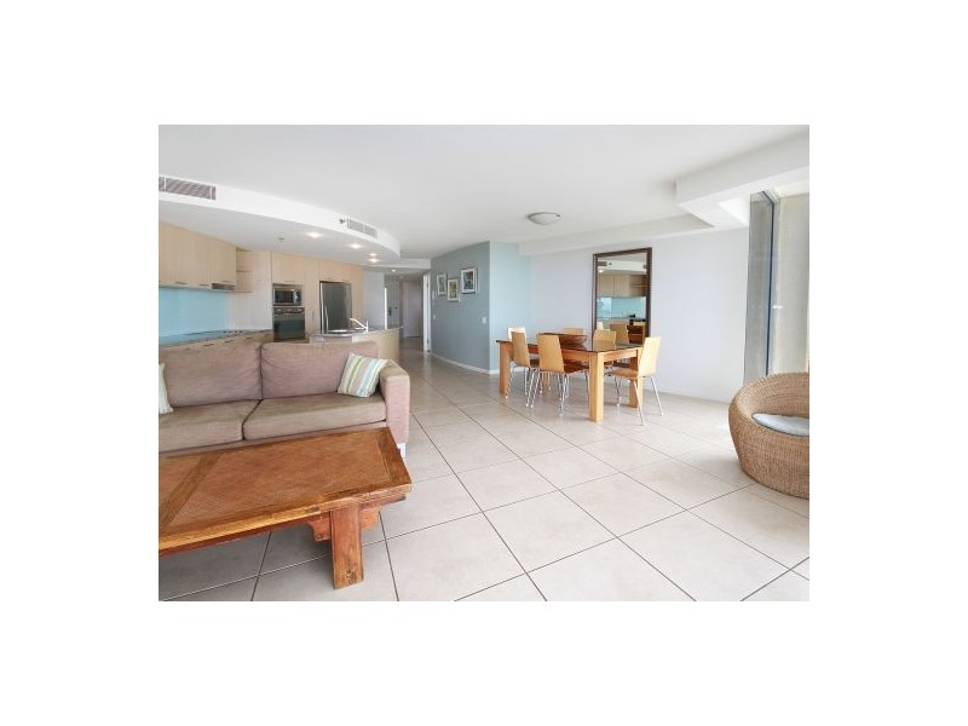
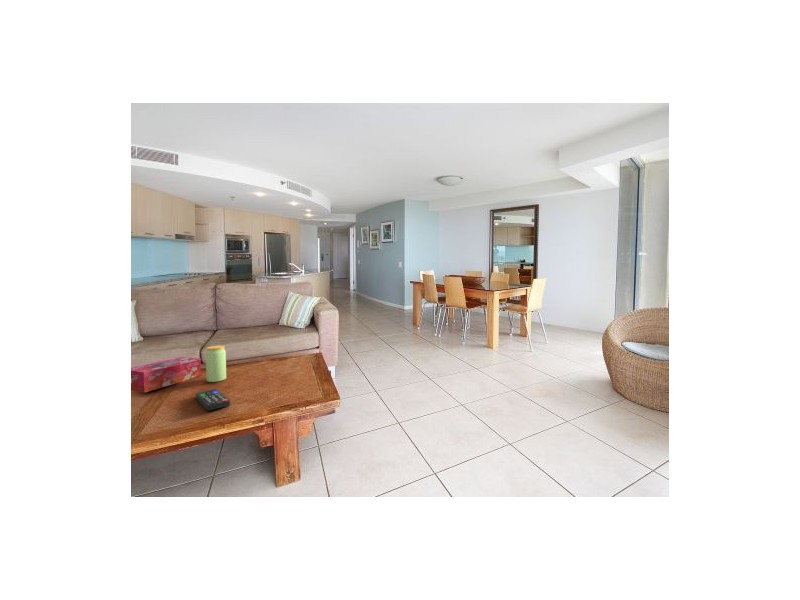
+ remote control [195,388,231,411]
+ tissue box [130,356,202,394]
+ jar [205,345,227,383]
